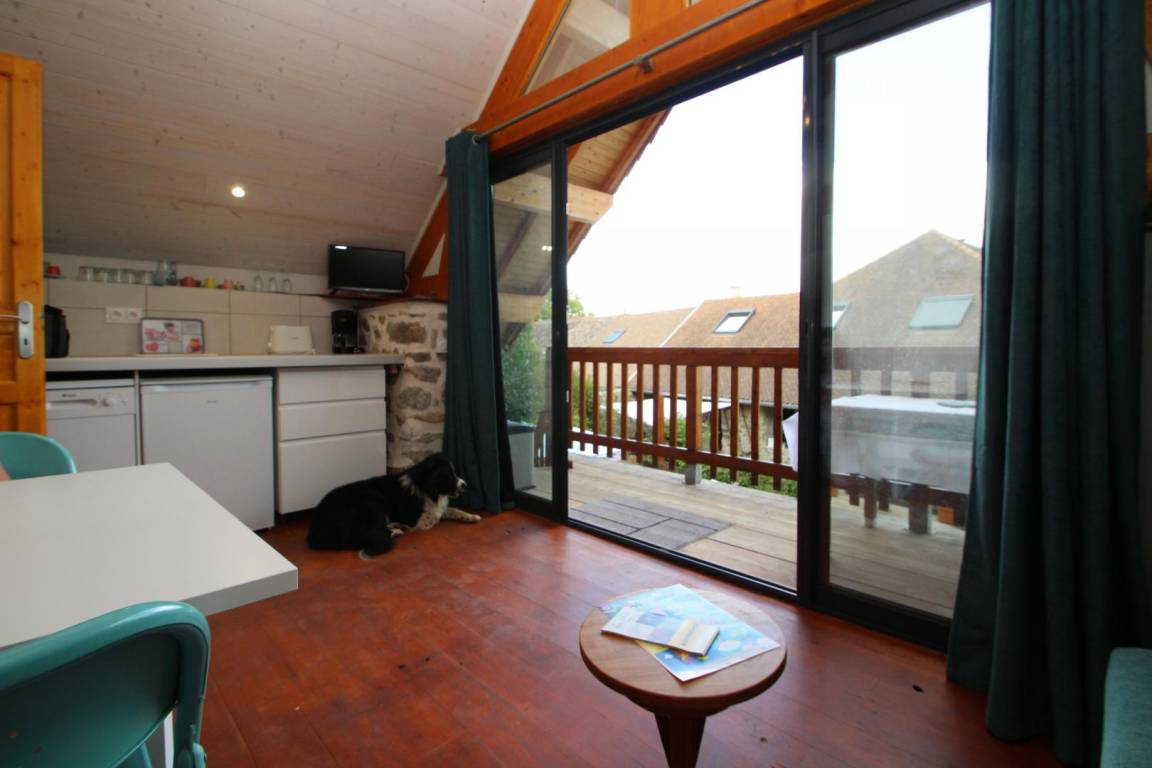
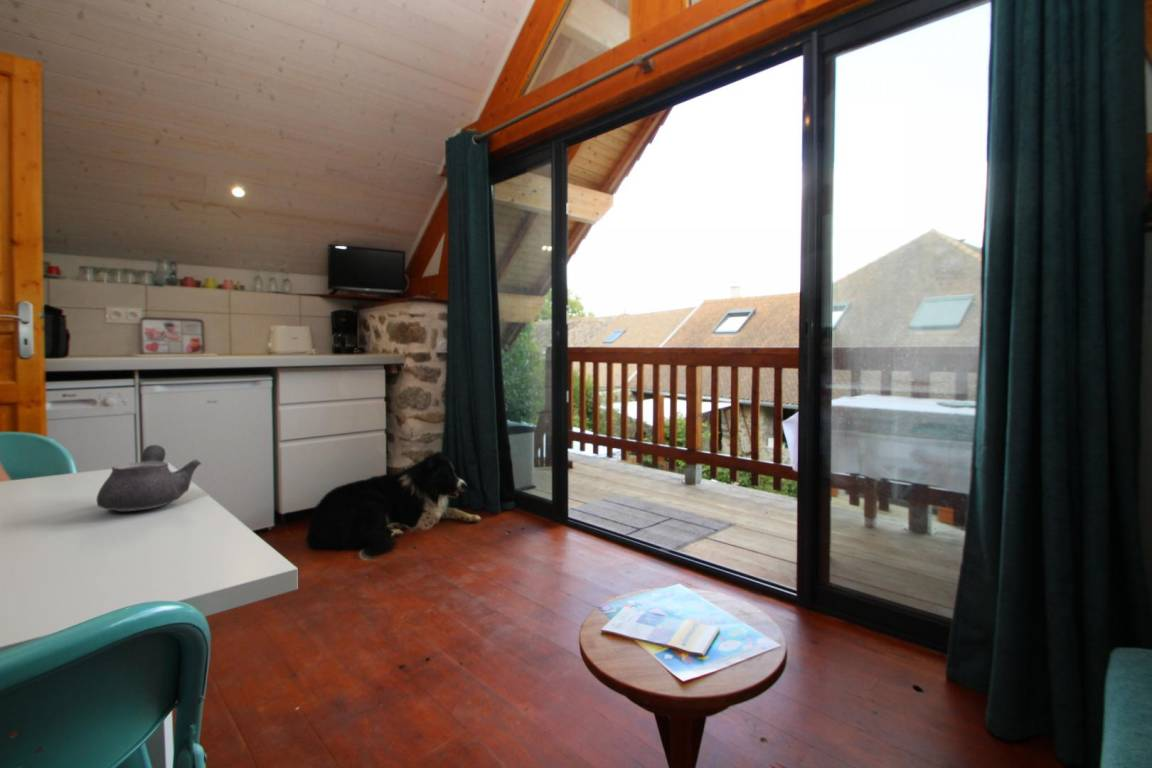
+ teapot [96,444,202,512]
